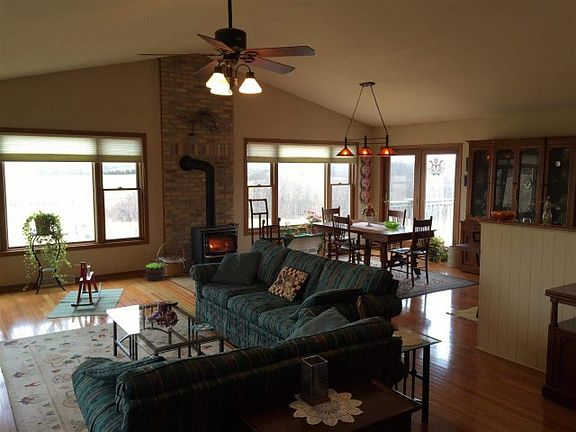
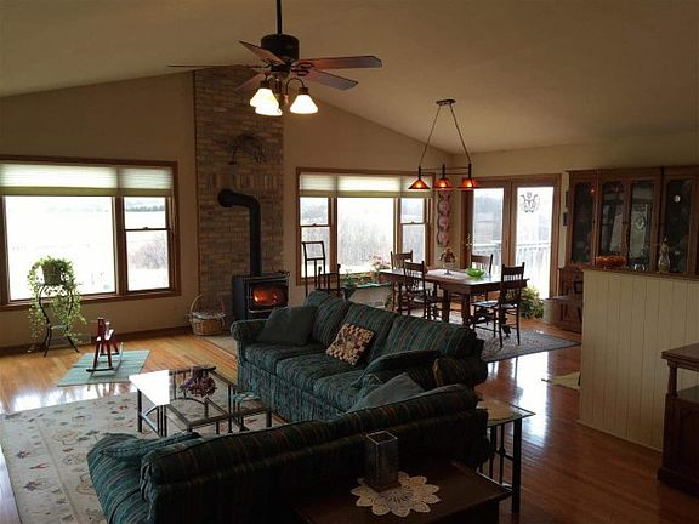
- potted plant [145,262,166,282]
